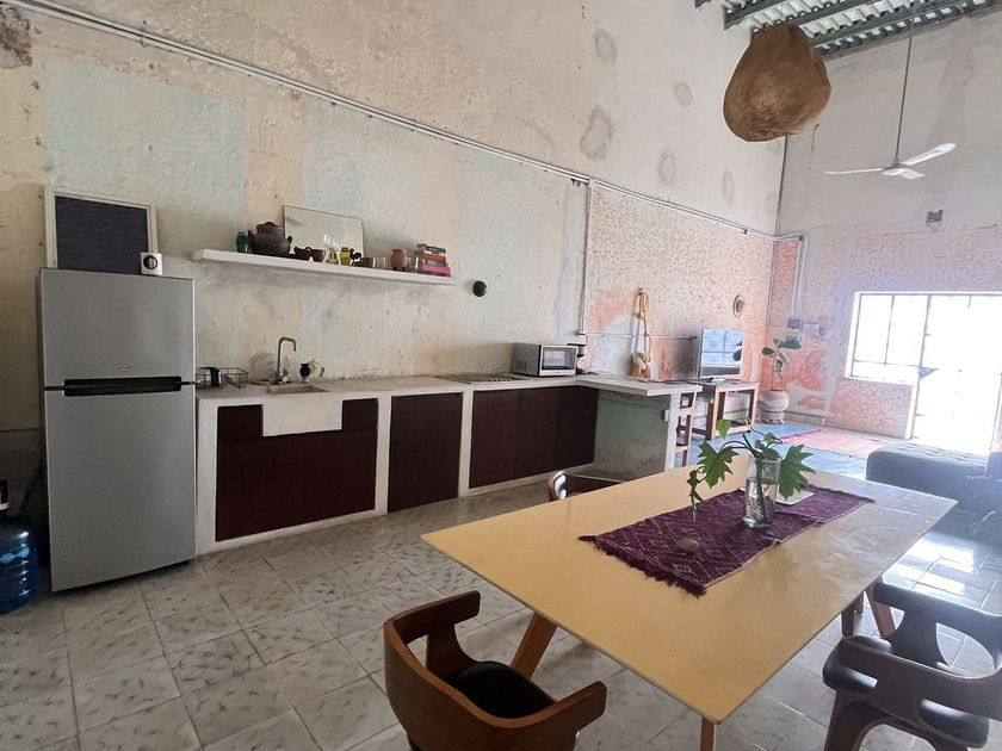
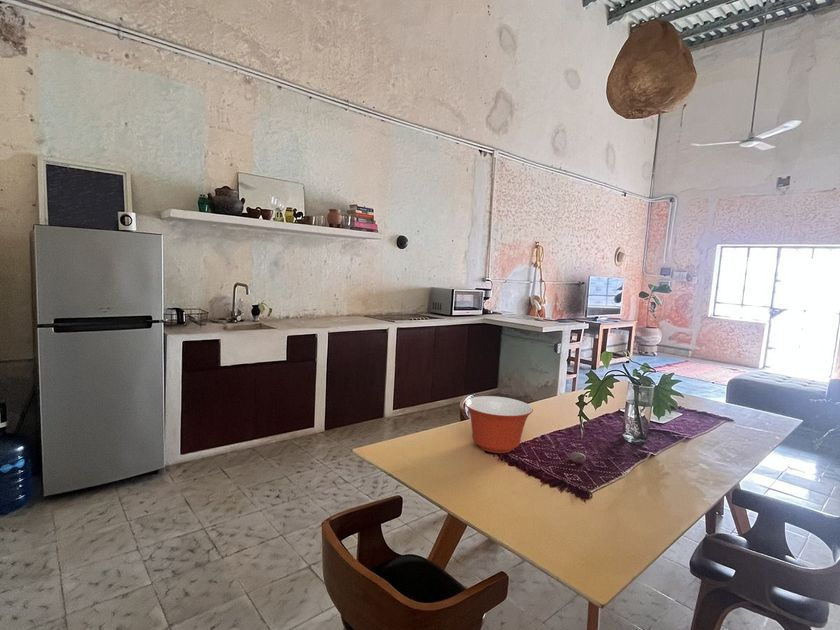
+ mixing bowl [464,395,534,454]
